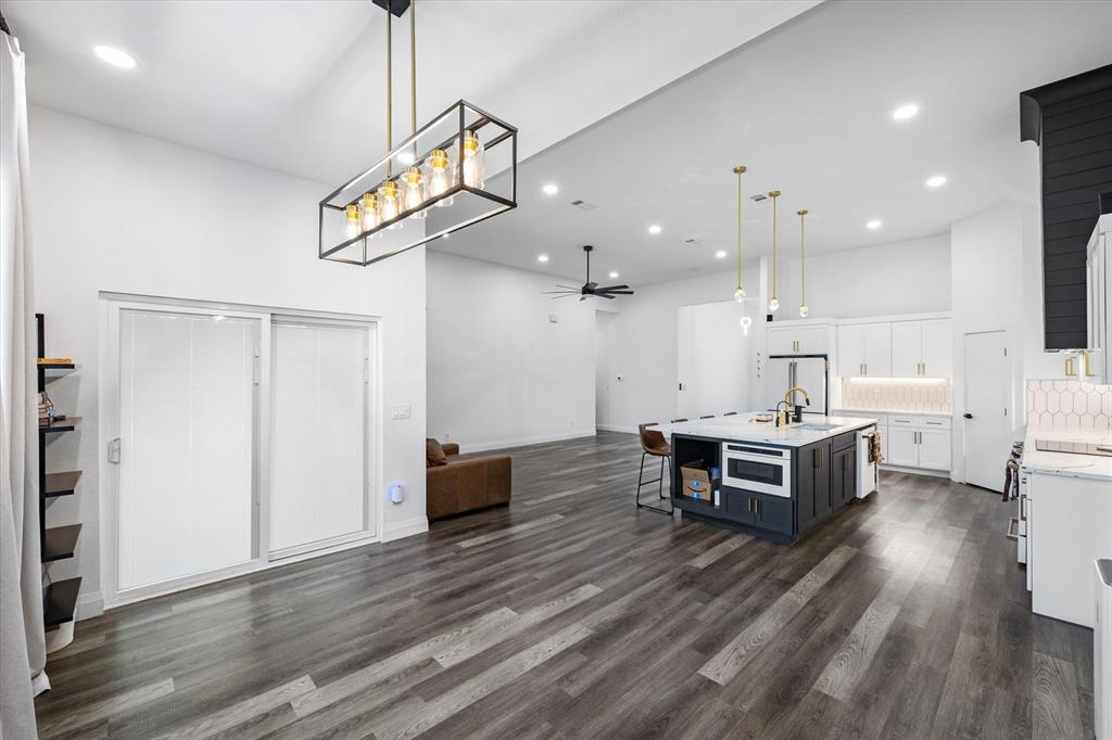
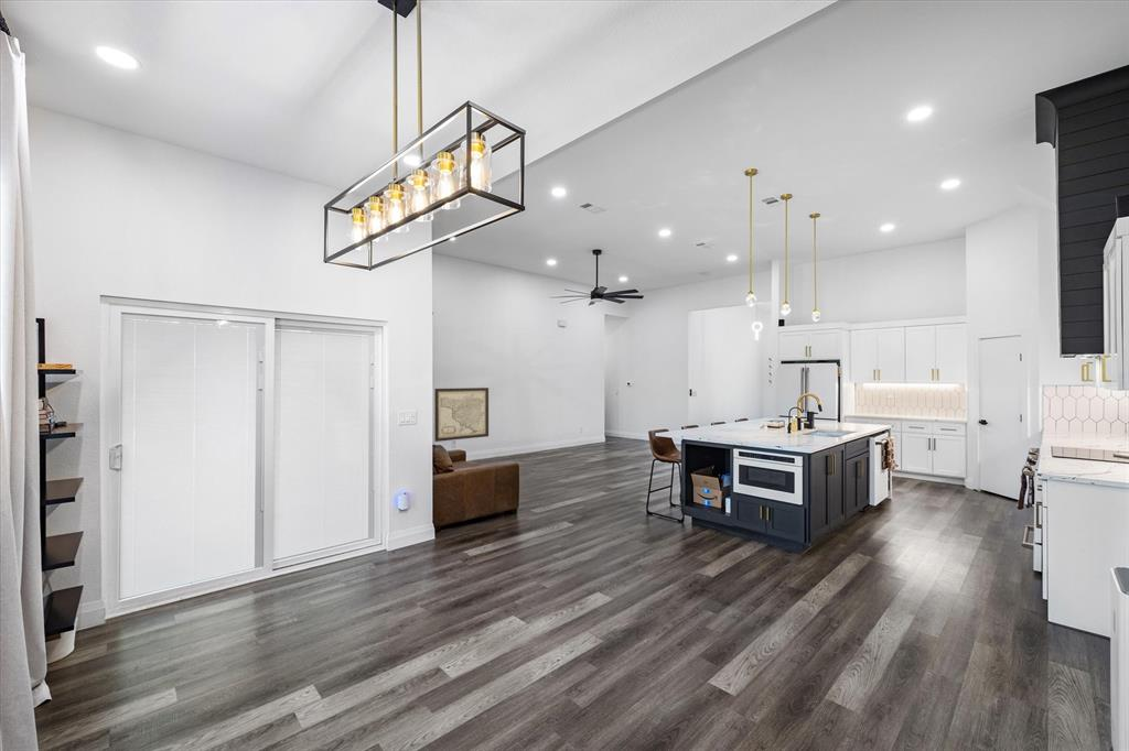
+ wall art [433,387,490,443]
